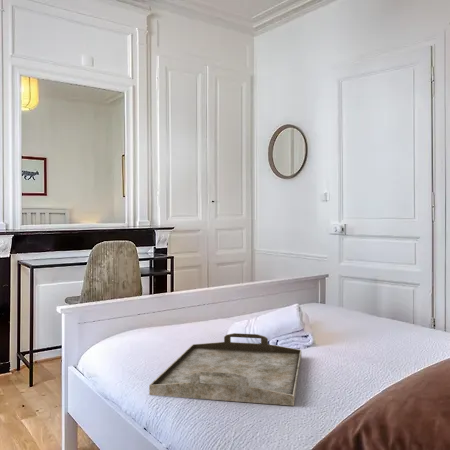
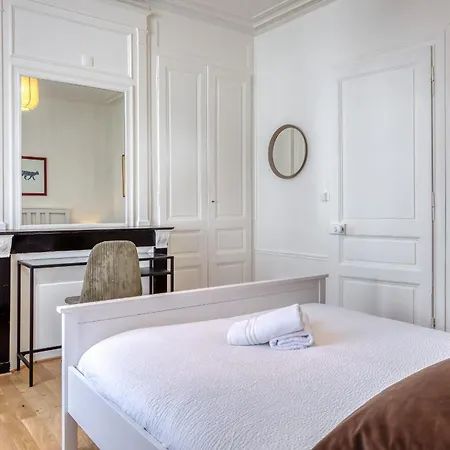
- serving tray [148,332,302,407]
